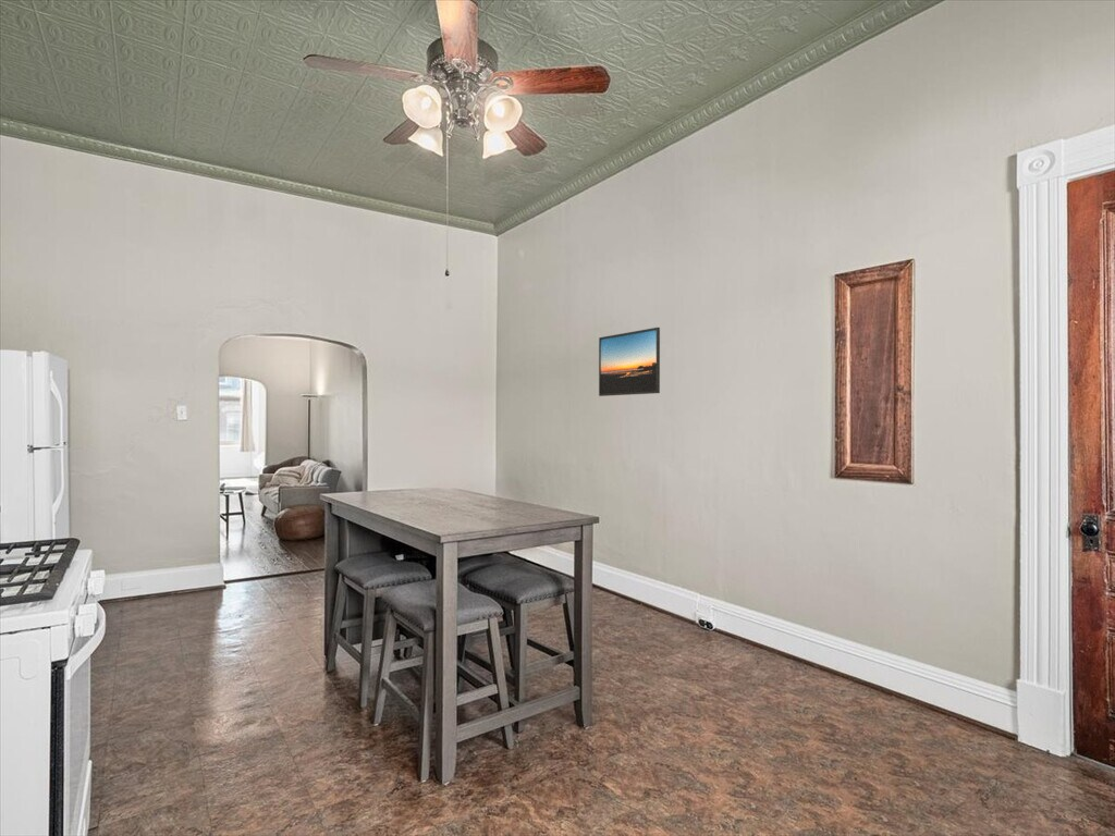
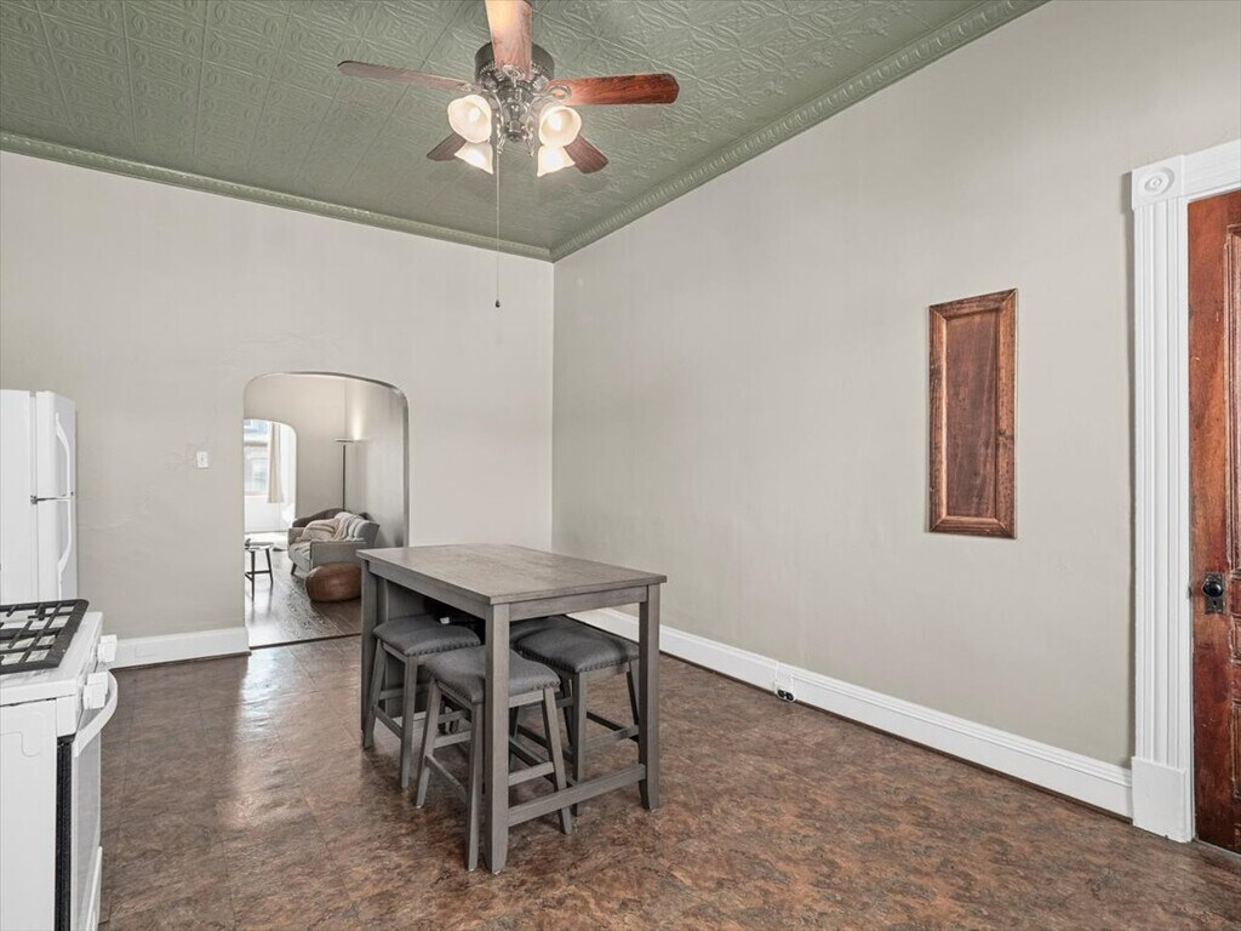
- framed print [598,327,661,397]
